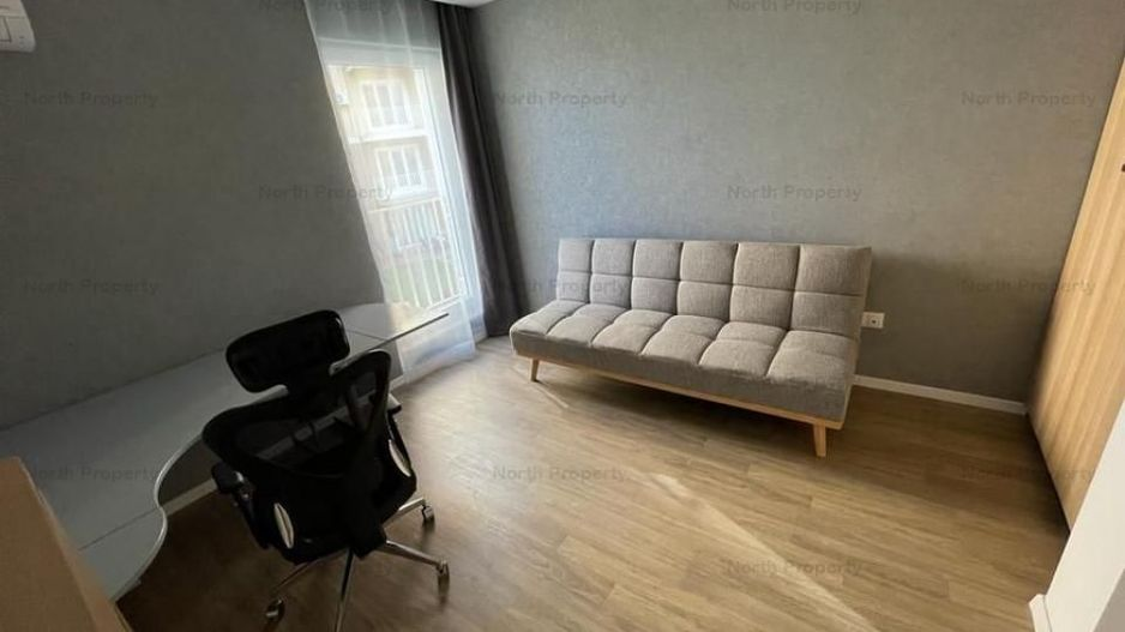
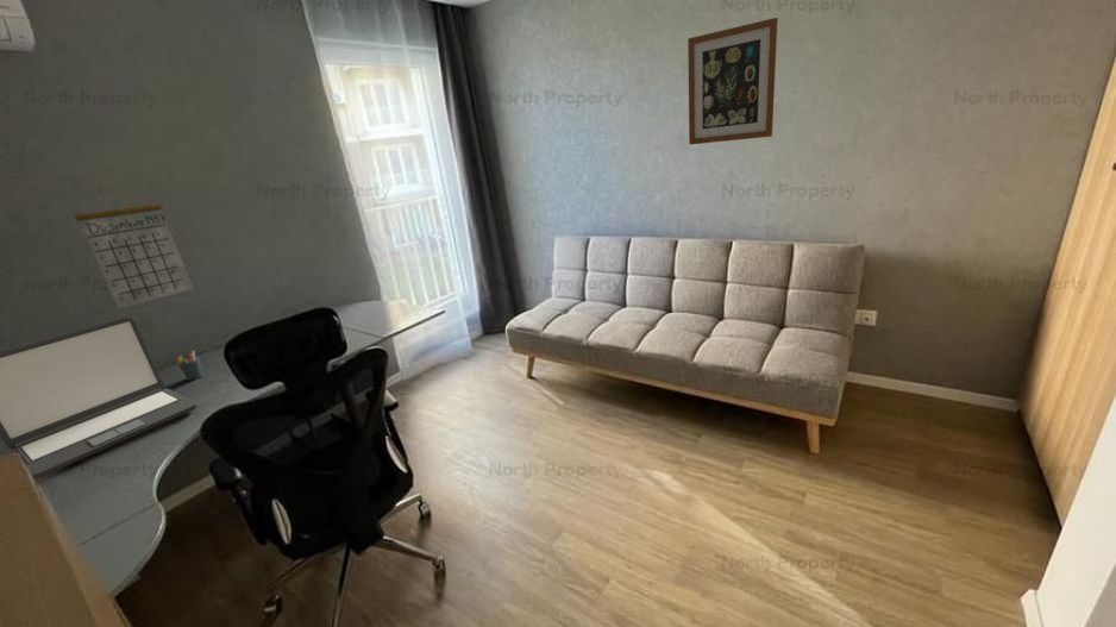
+ wall art [686,17,779,146]
+ calendar [73,186,195,309]
+ pen holder [175,350,203,381]
+ laptop [0,316,198,479]
